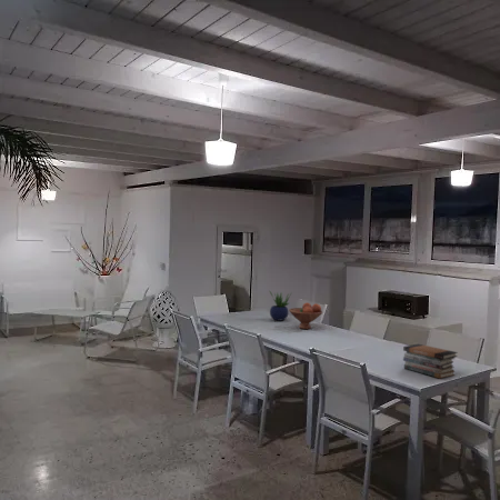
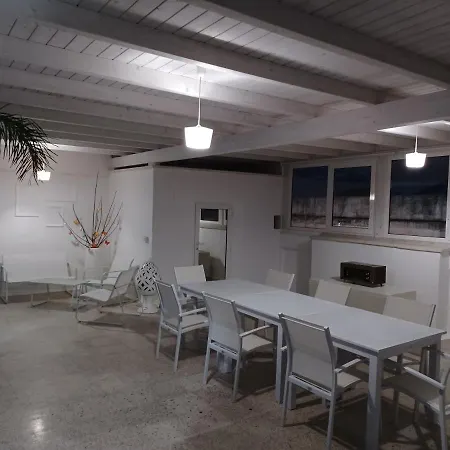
- potted plant [268,289,293,322]
- fruit bowl [288,302,323,330]
- book stack [402,343,459,379]
